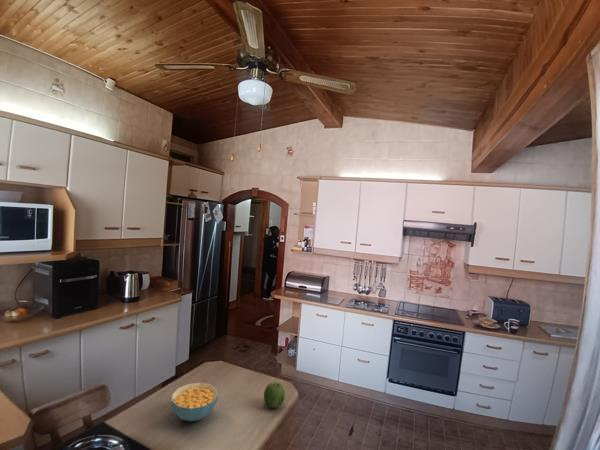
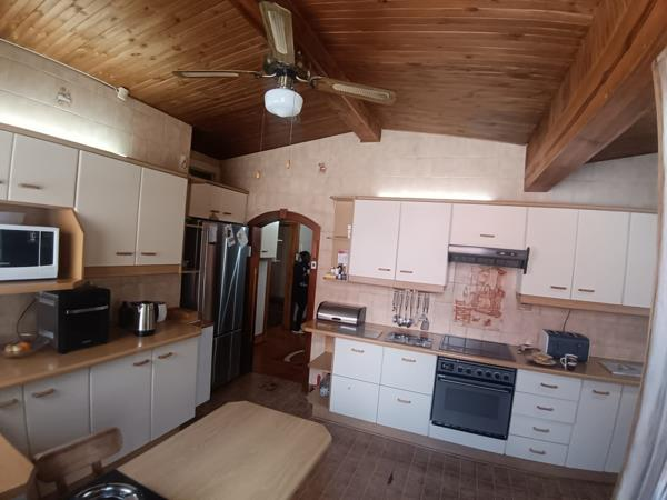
- fruit [263,381,286,408]
- cereal bowl [171,382,219,422]
